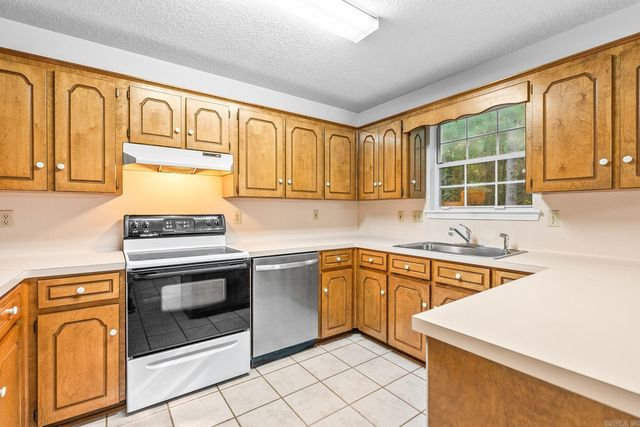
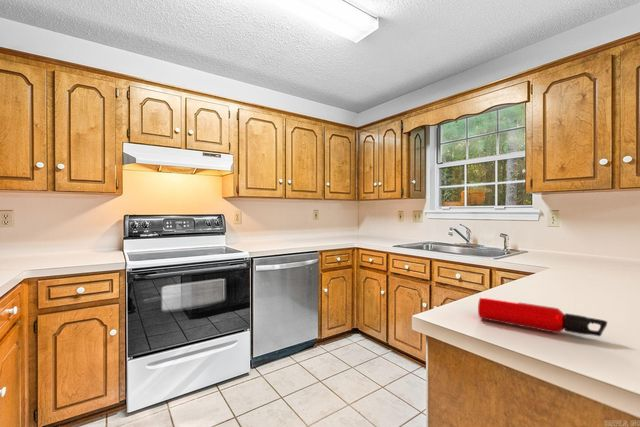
+ water bottle [477,296,608,338]
